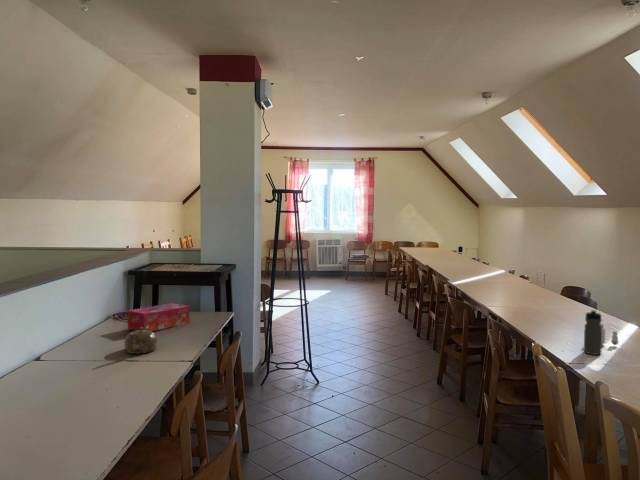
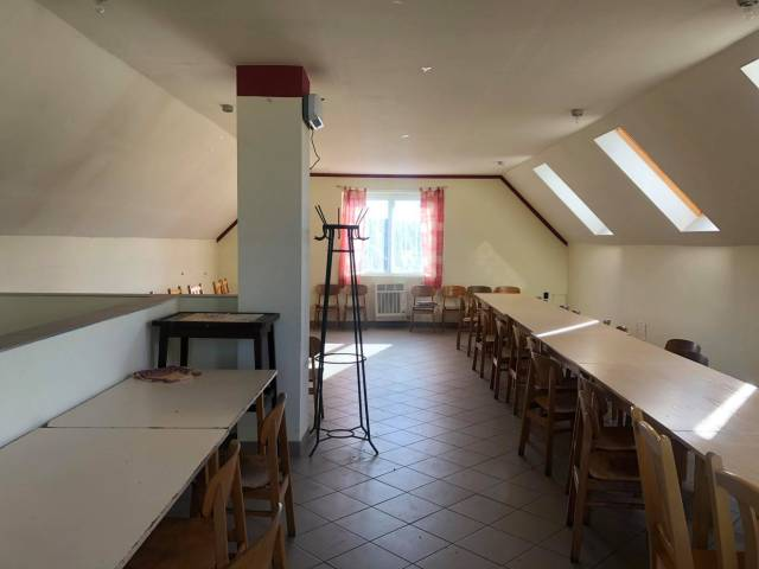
- tissue box [127,302,190,332]
- candle [600,323,619,346]
- teapot [124,326,159,355]
- water bottle [583,309,603,356]
